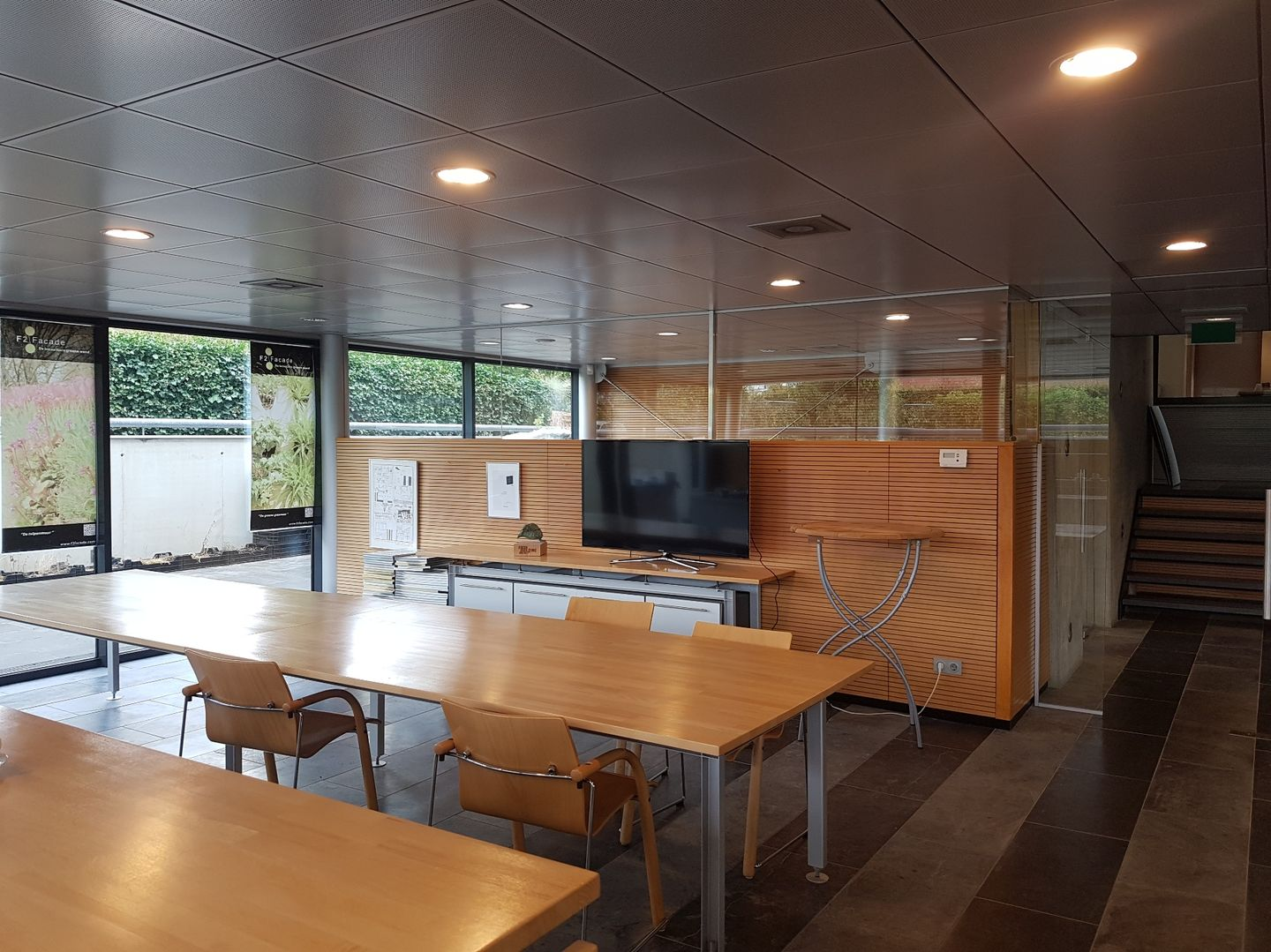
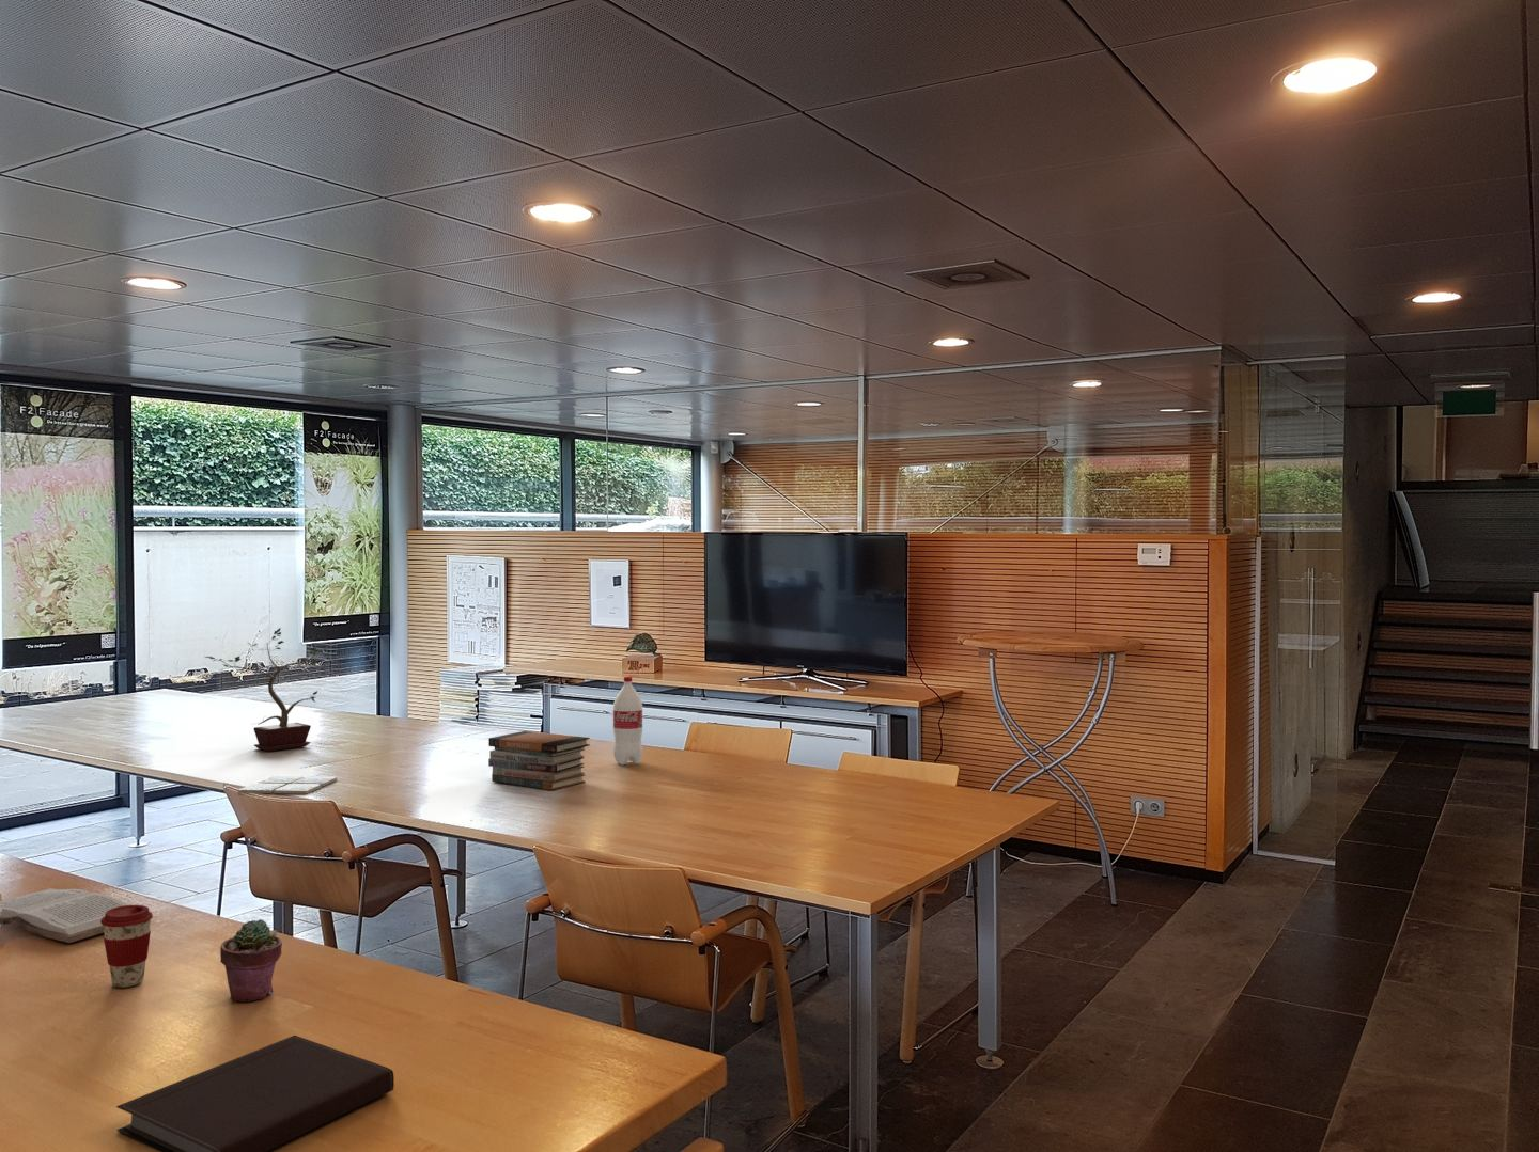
+ potted plant [205,627,320,751]
+ bottle [613,675,643,766]
+ notebook [115,1035,396,1152]
+ drink coaster [237,776,338,795]
+ potted succulent [219,918,283,1002]
+ book stack [487,730,591,791]
+ coffee cup [101,904,154,989]
+ book [0,887,131,944]
